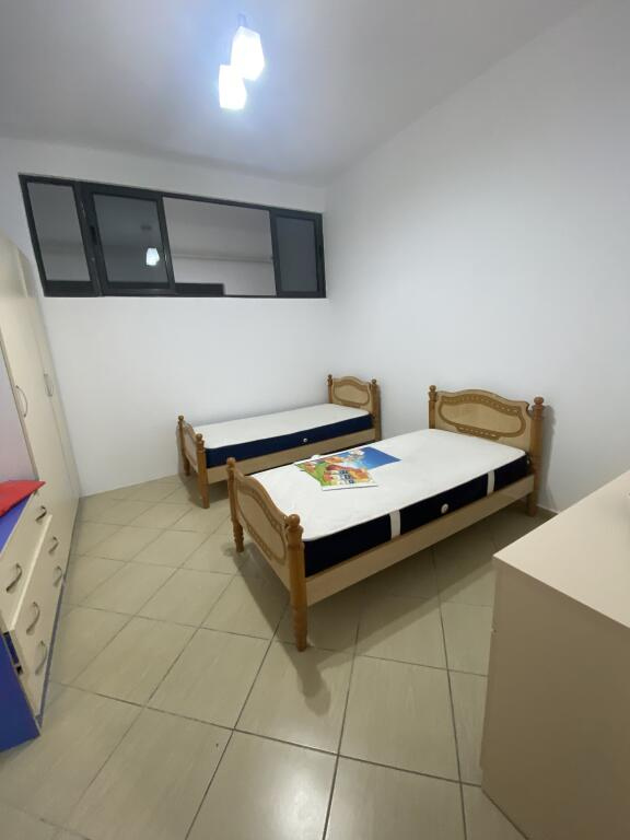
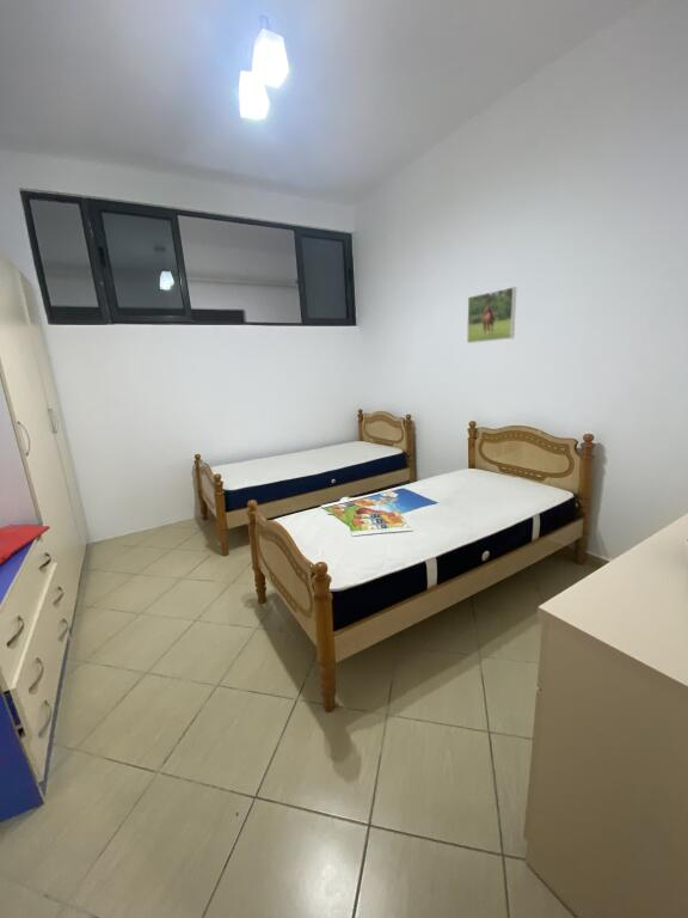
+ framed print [466,286,517,344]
